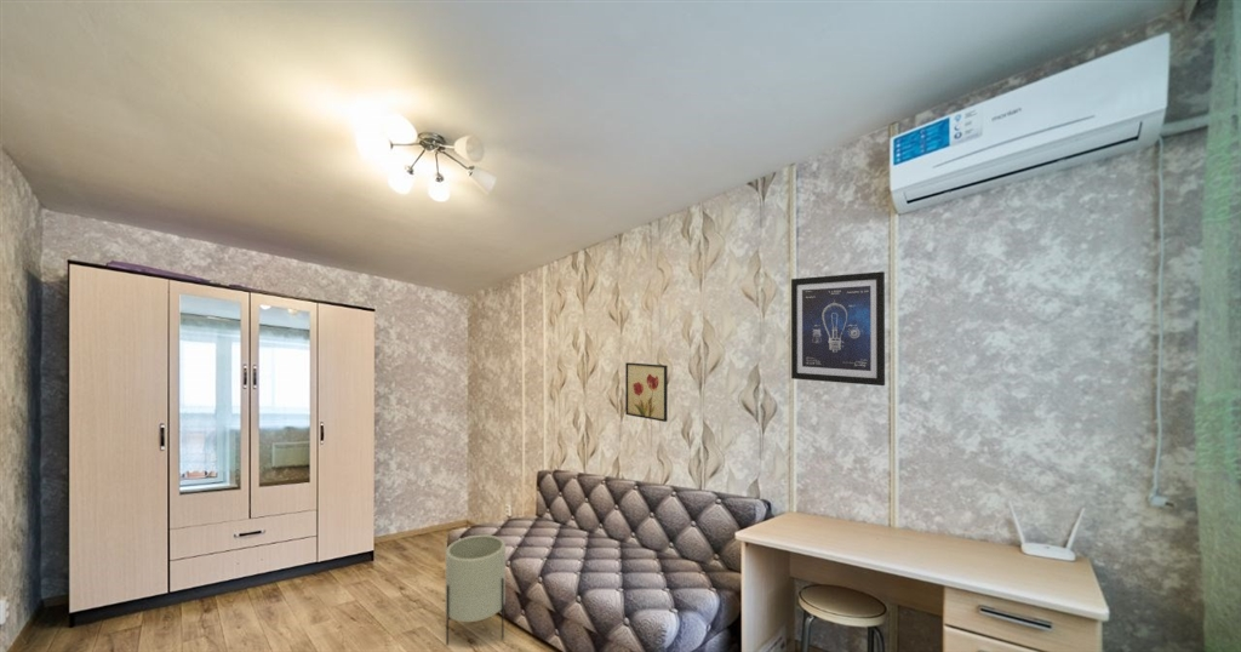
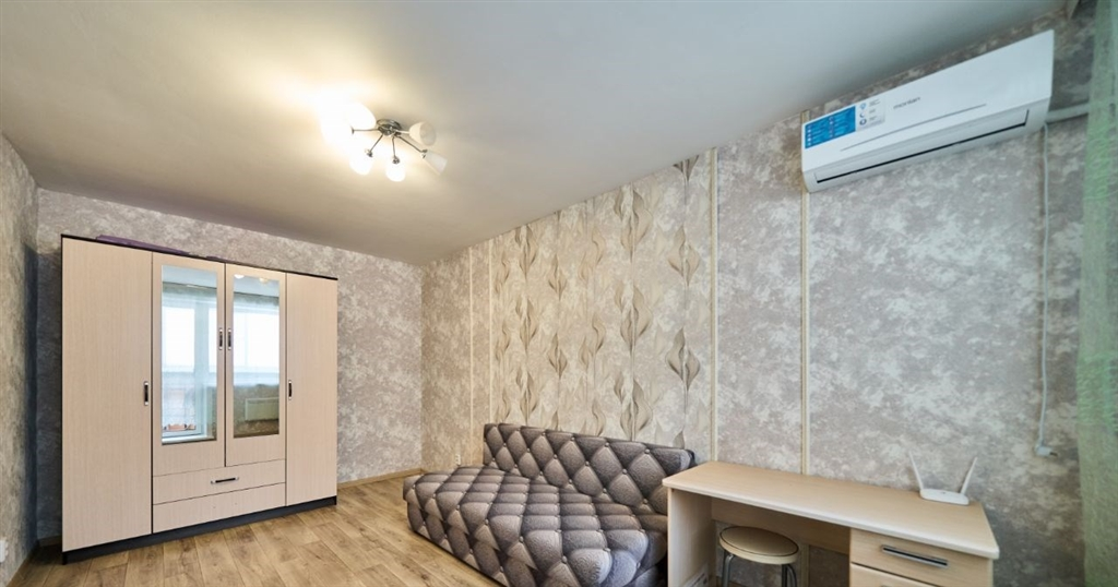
- wall art [624,361,669,423]
- wall art [790,270,886,387]
- planter [445,534,507,646]
